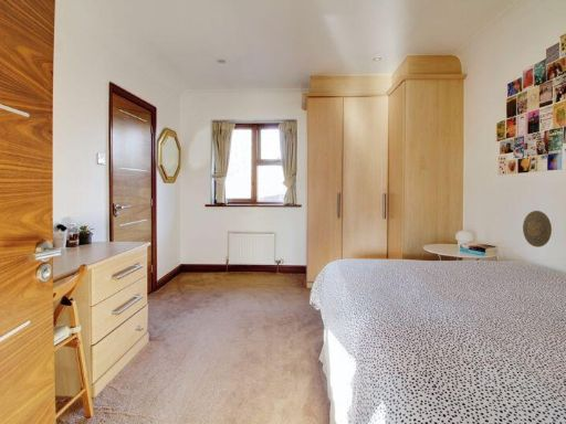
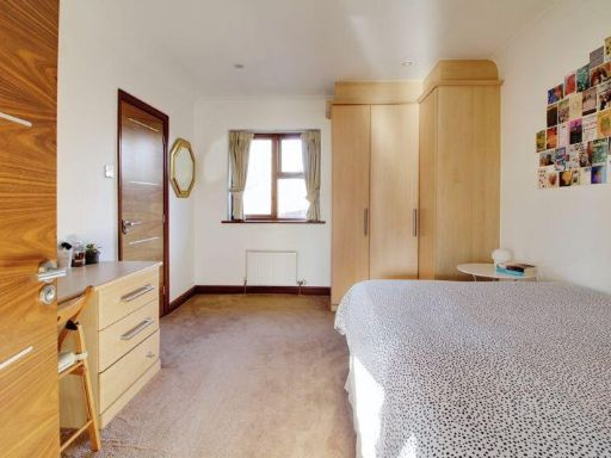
- decorative plate [522,210,553,248]
